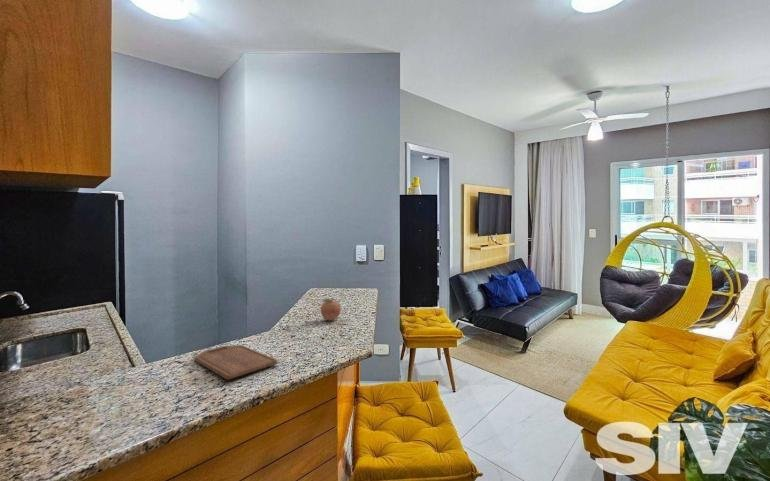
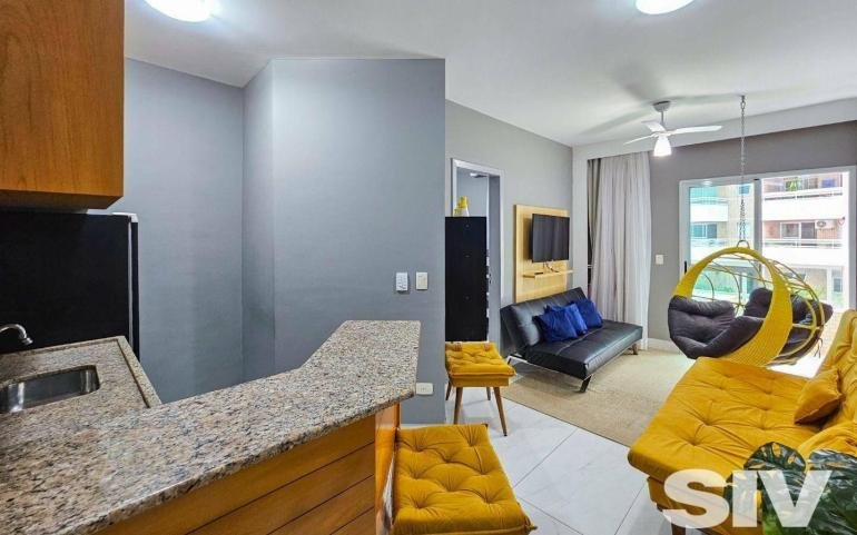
- fruit [320,297,342,321]
- cutting board [193,344,278,381]
